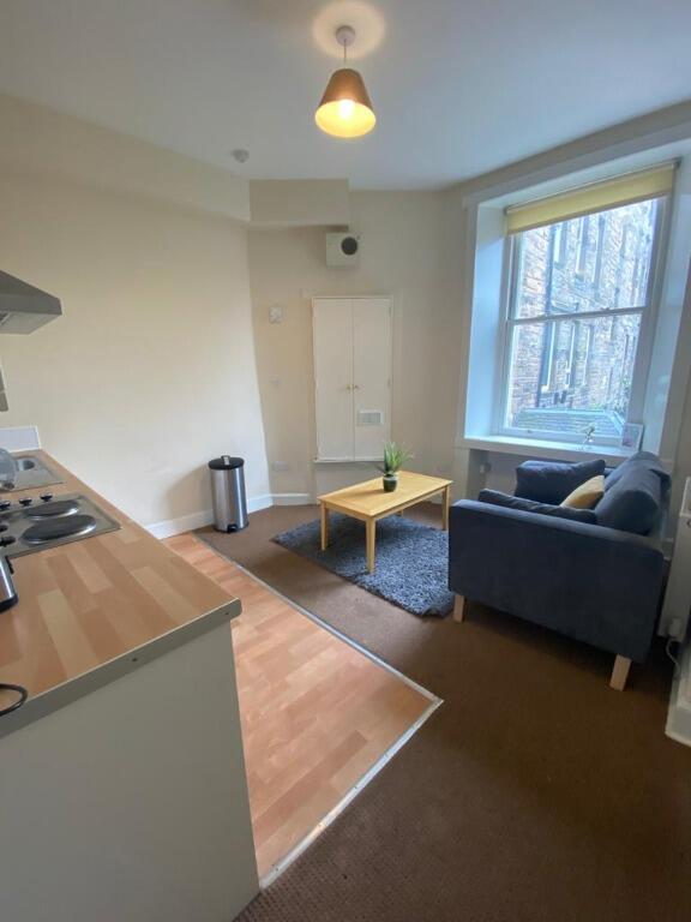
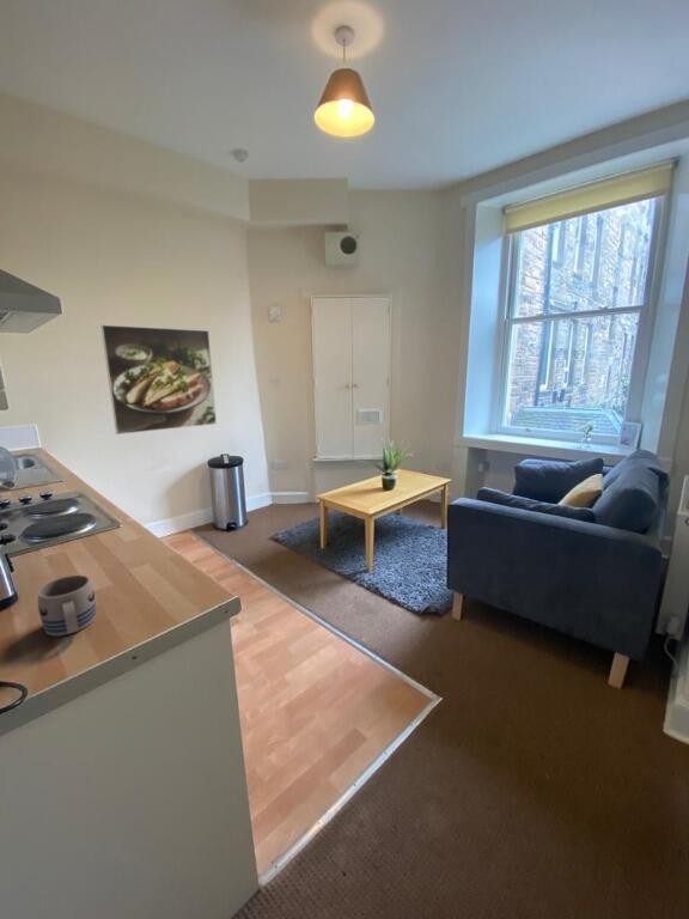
+ mug [37,574,97,637]
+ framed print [99,323,218,436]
